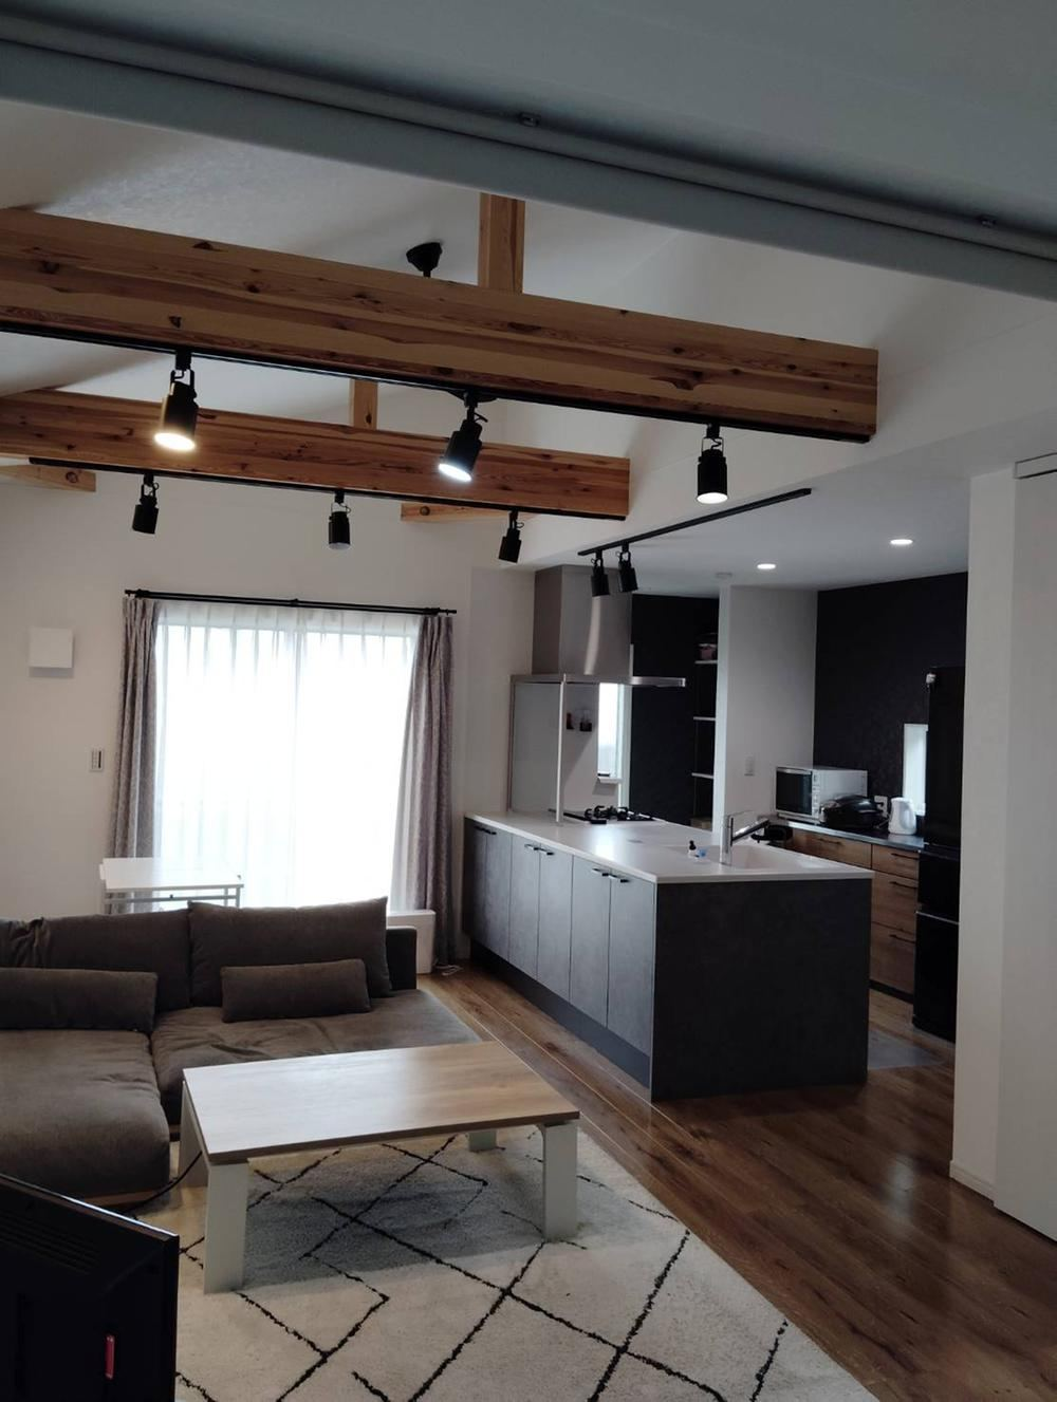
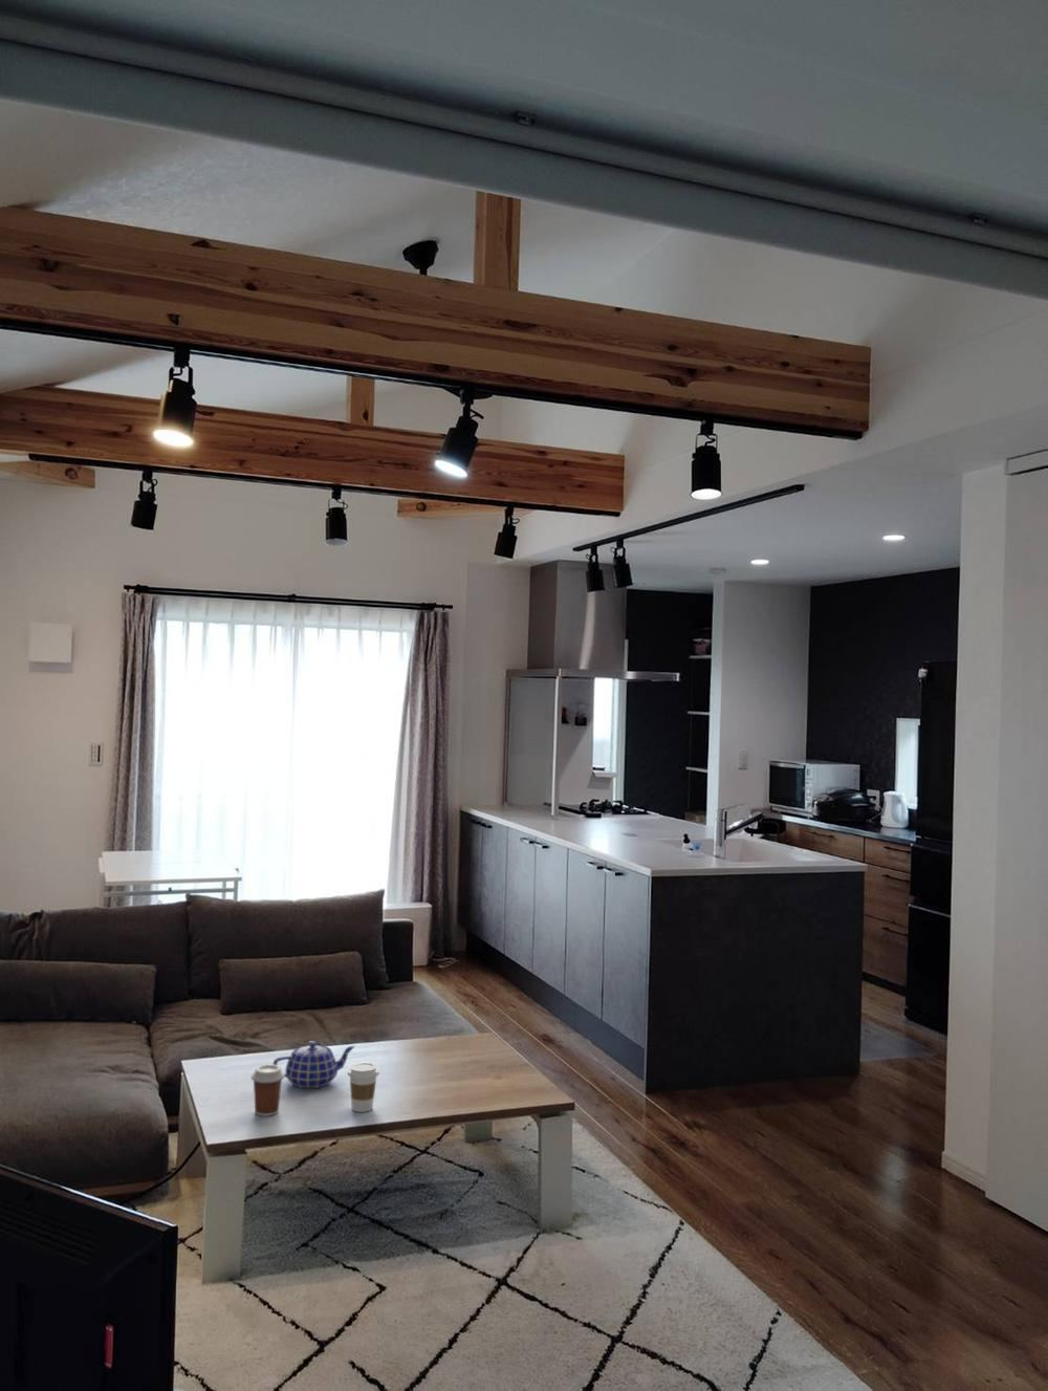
+ coffee cup [347,1062,381,1113]
+ teapot [273,1040,357,1089]
+ coffee cup [251,1064,286,1118]
